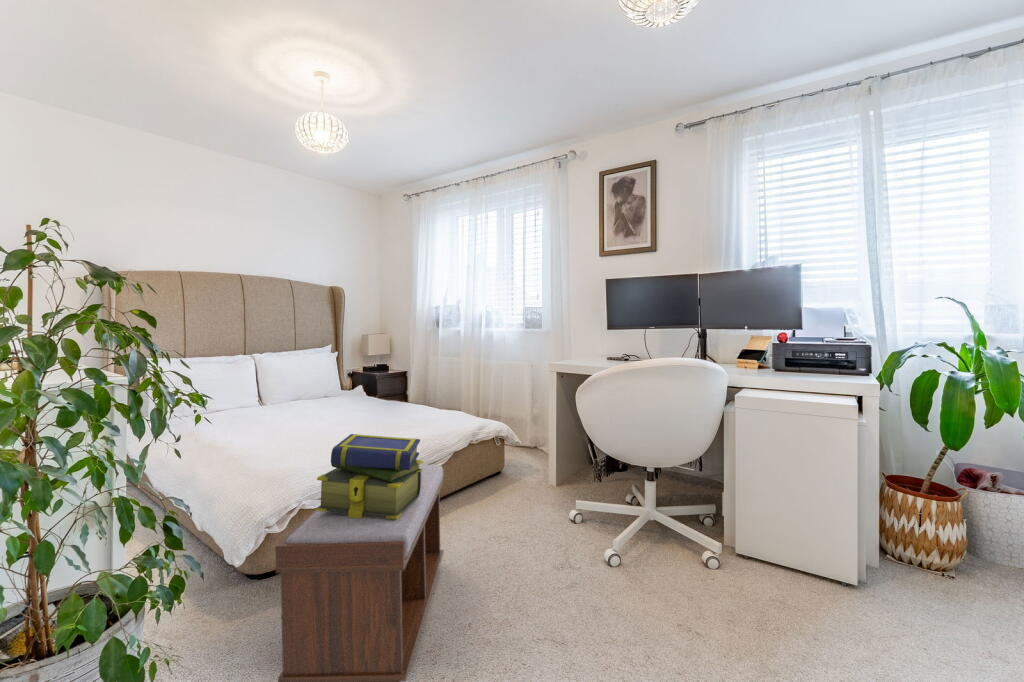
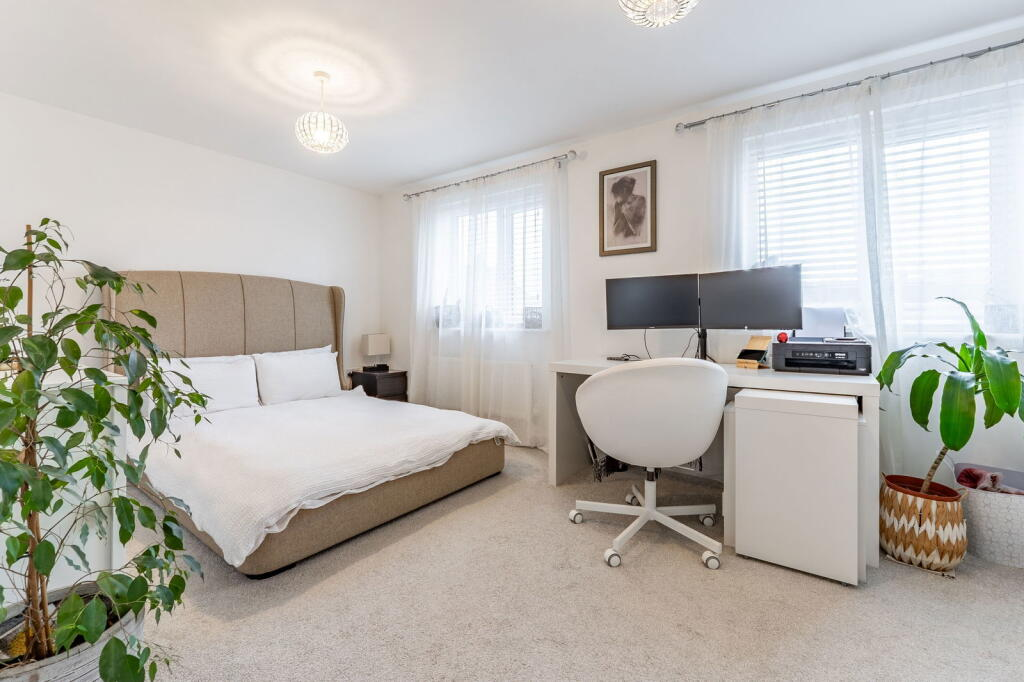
- bench [274,464,445,682]
- stack of books [315,433,424,519]
